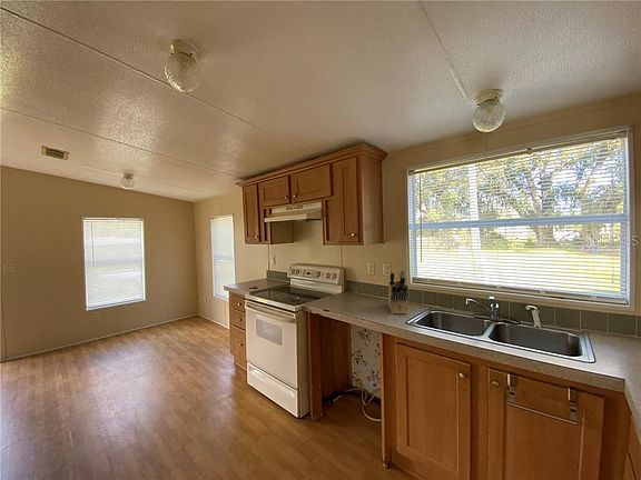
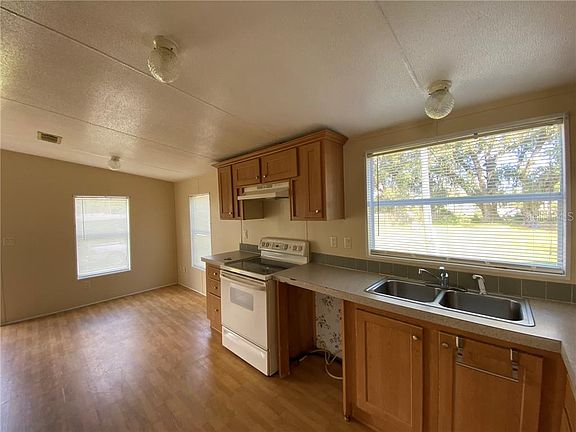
- knife block [387,269,408,314]
